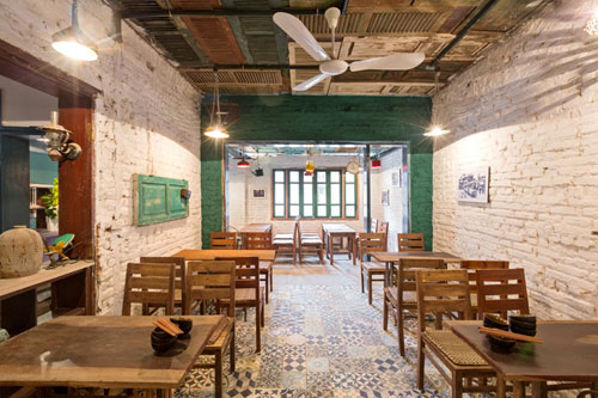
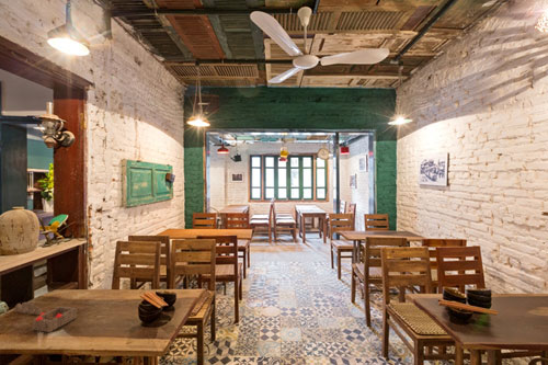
+ board game [14,301,78,333]
